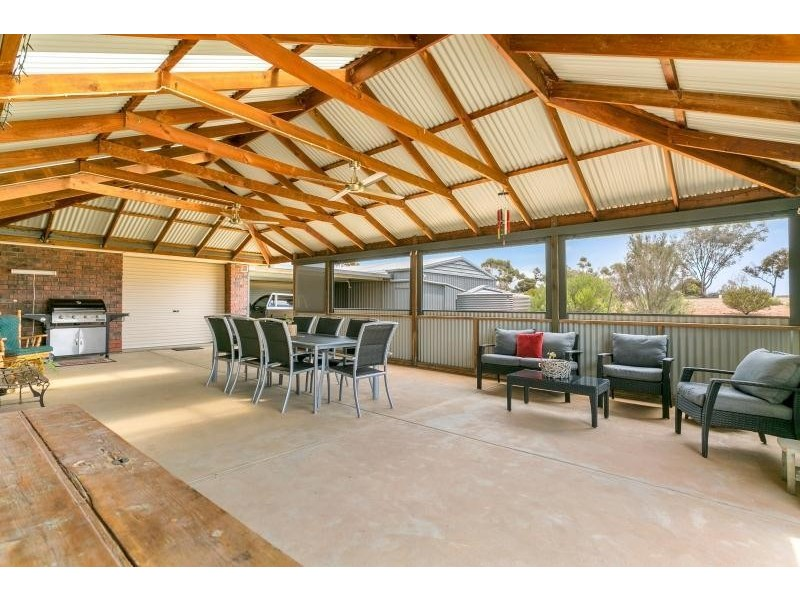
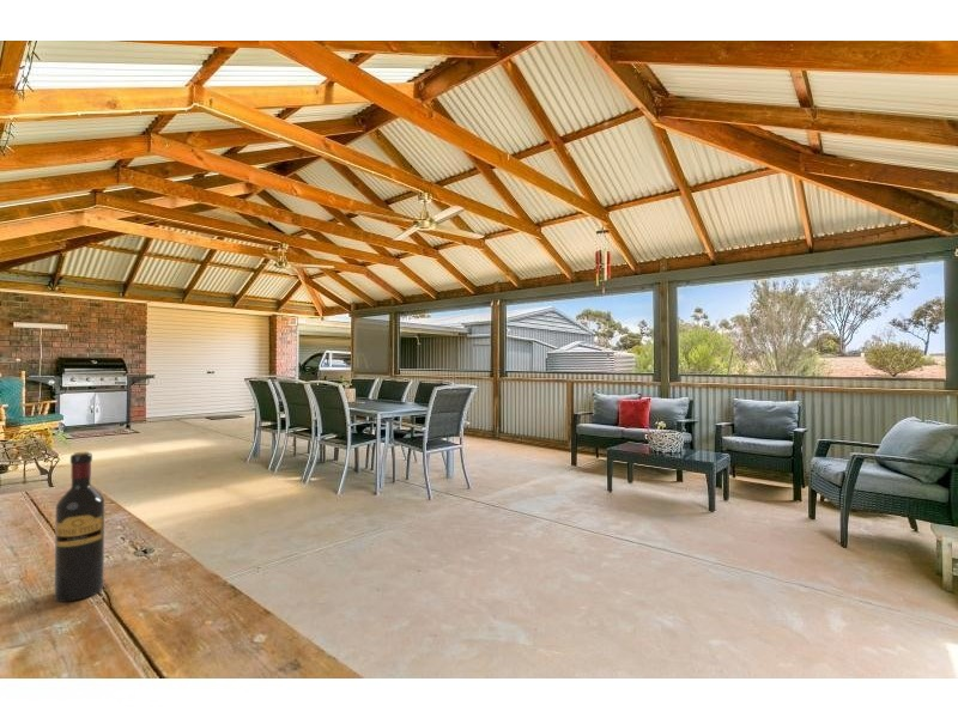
+ wine bottle [54,450,105,603]
